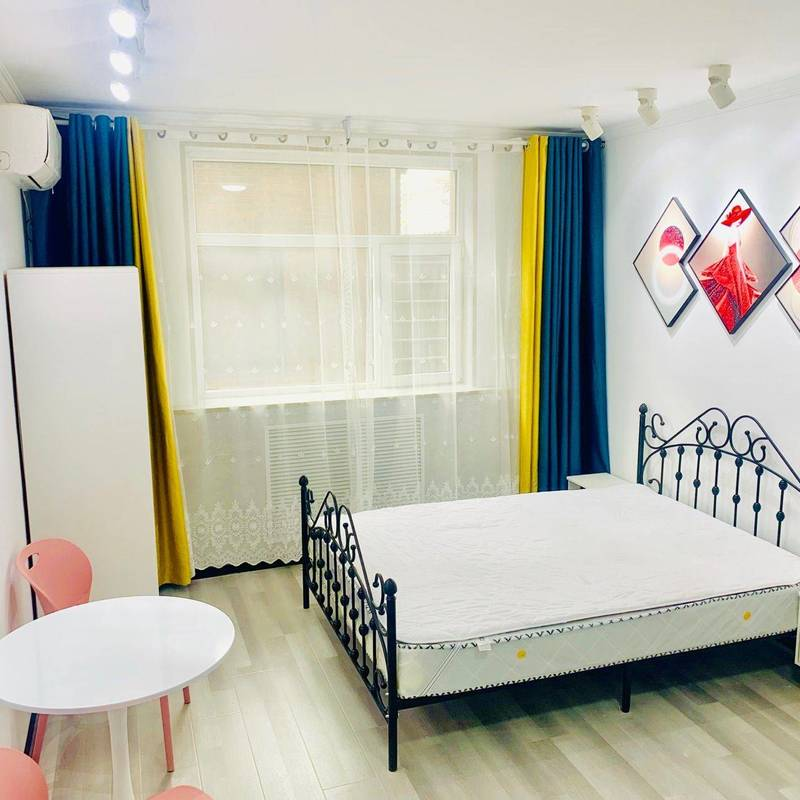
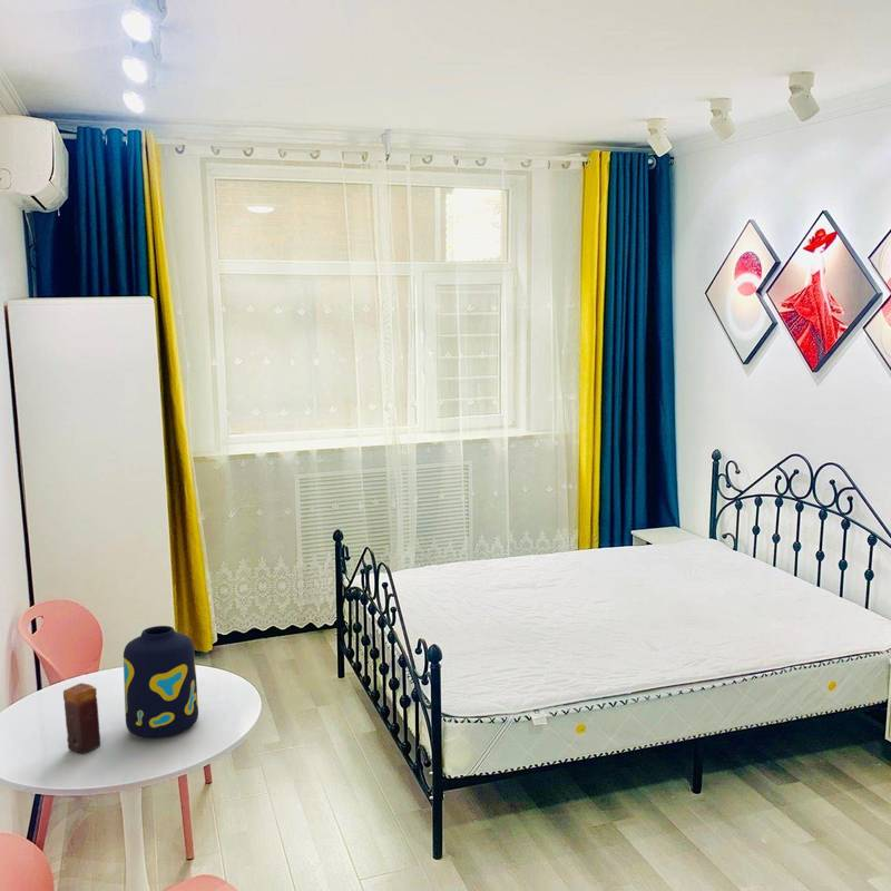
+ vase [123,625,199,740]
+ candle [62,682,101,755]
